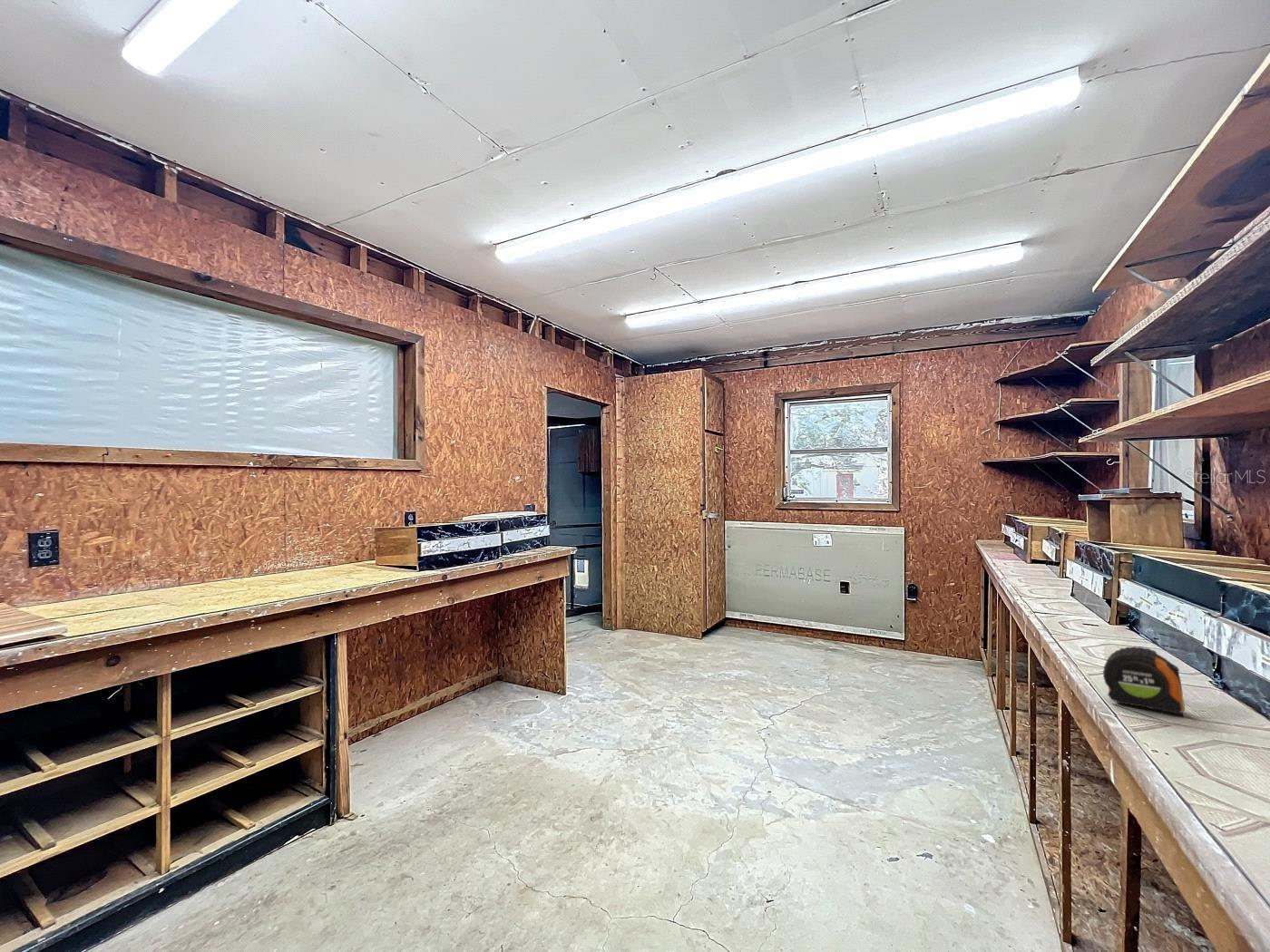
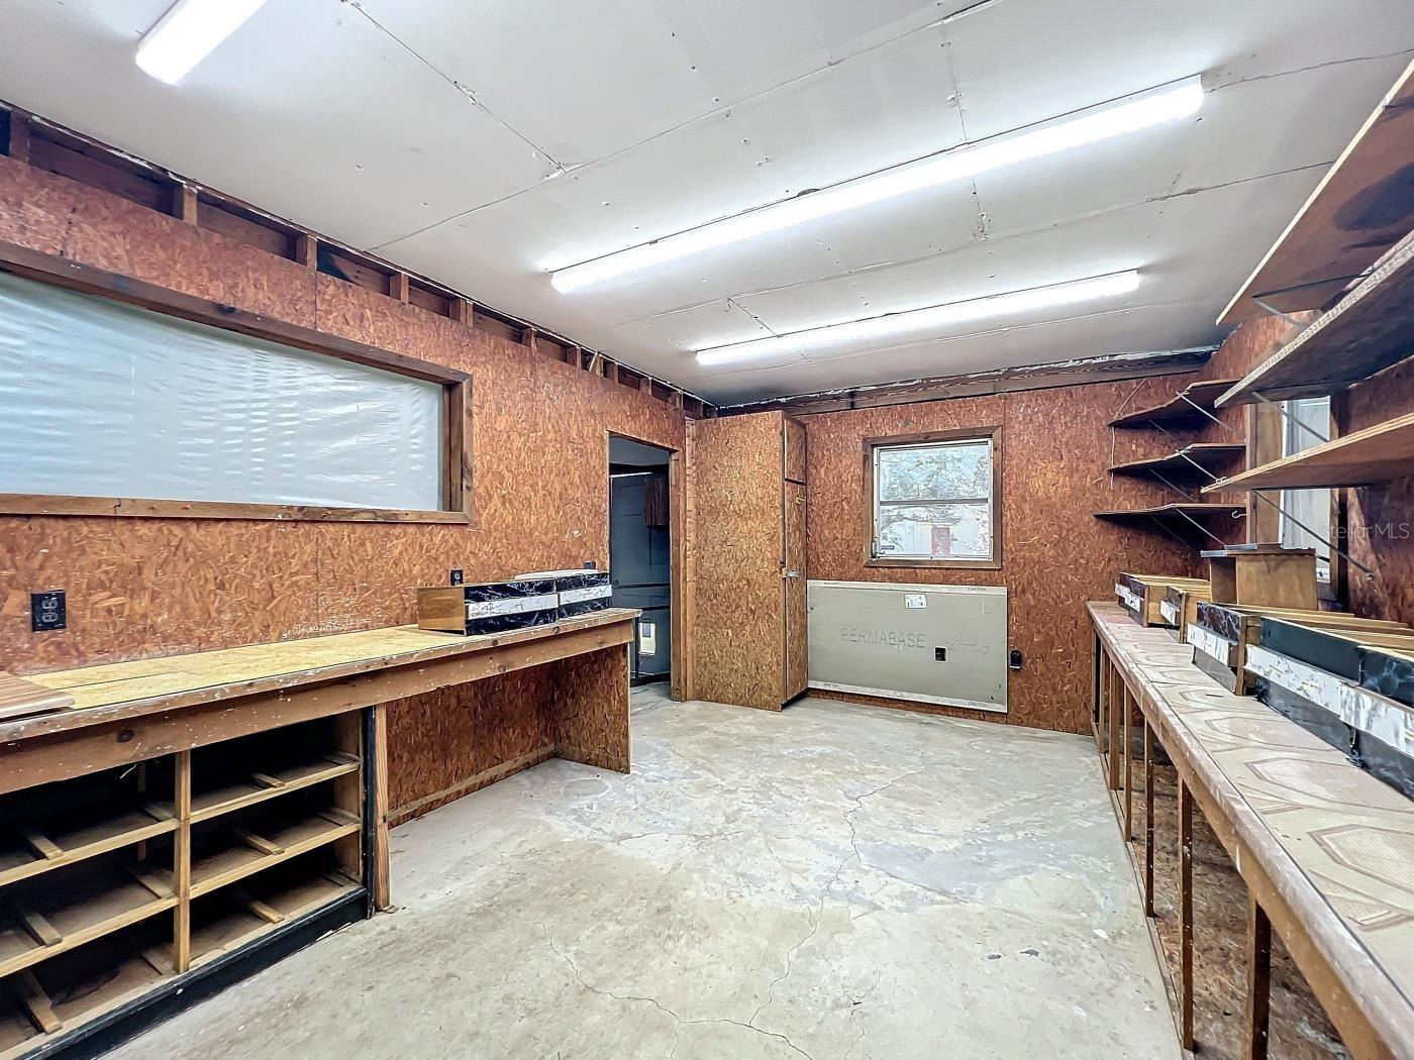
- tape measure [1102,646,1186,718]
